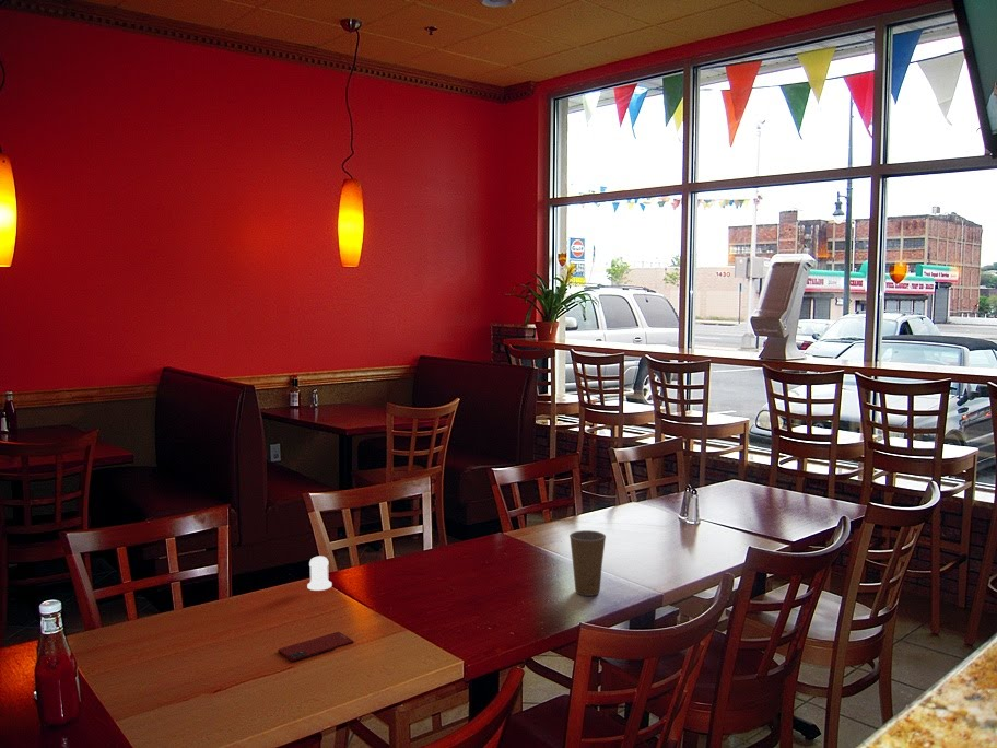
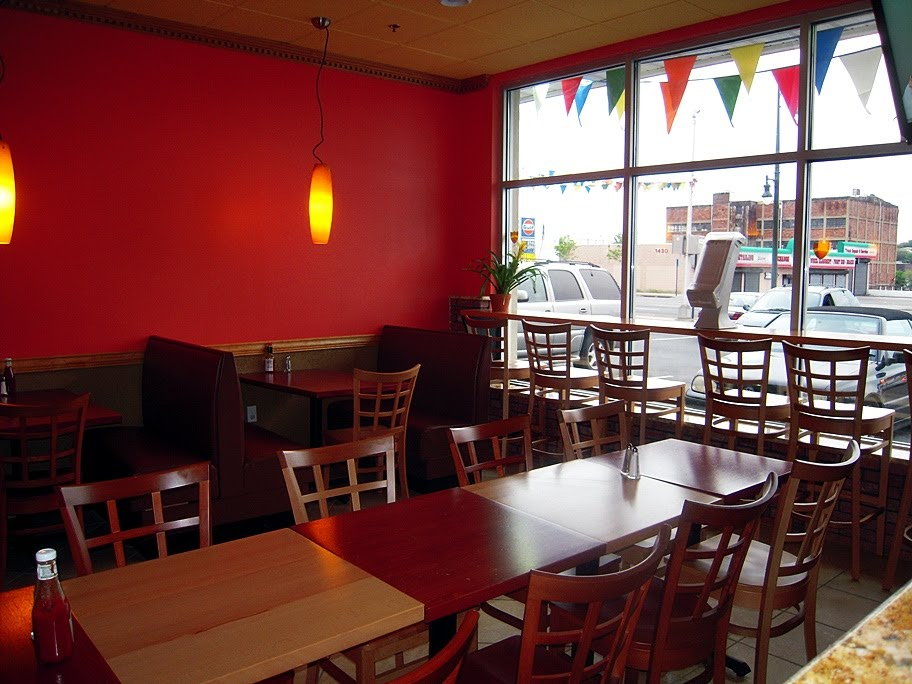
- salt shaker [306,556,333,592]
- smartphone [277,631,355,663]
- paper cup [568,529,607,597]
